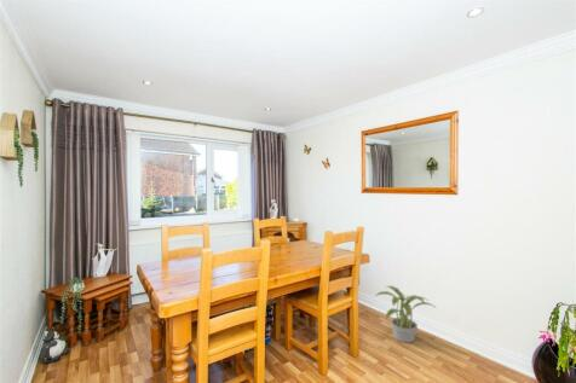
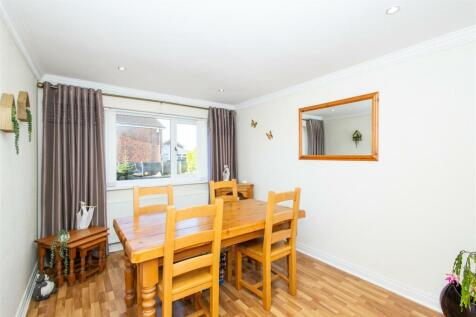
- potted plant [374,285,436,344]
